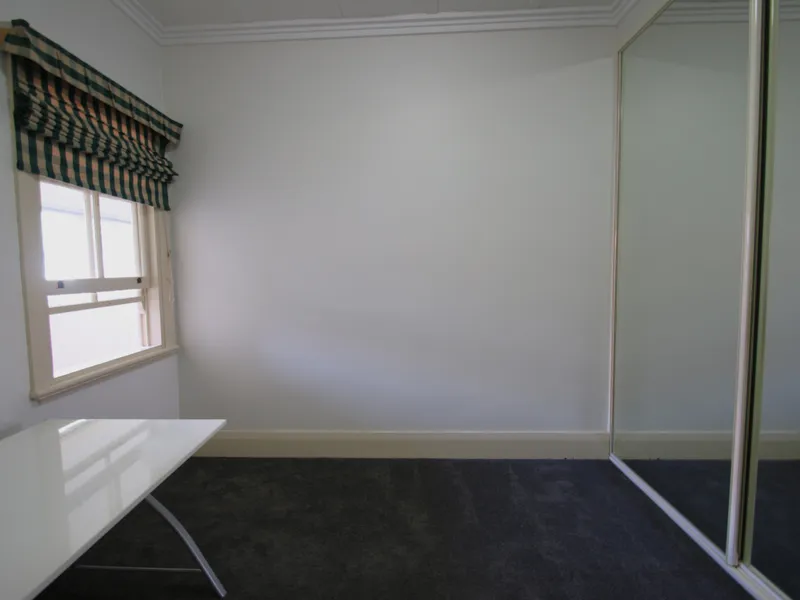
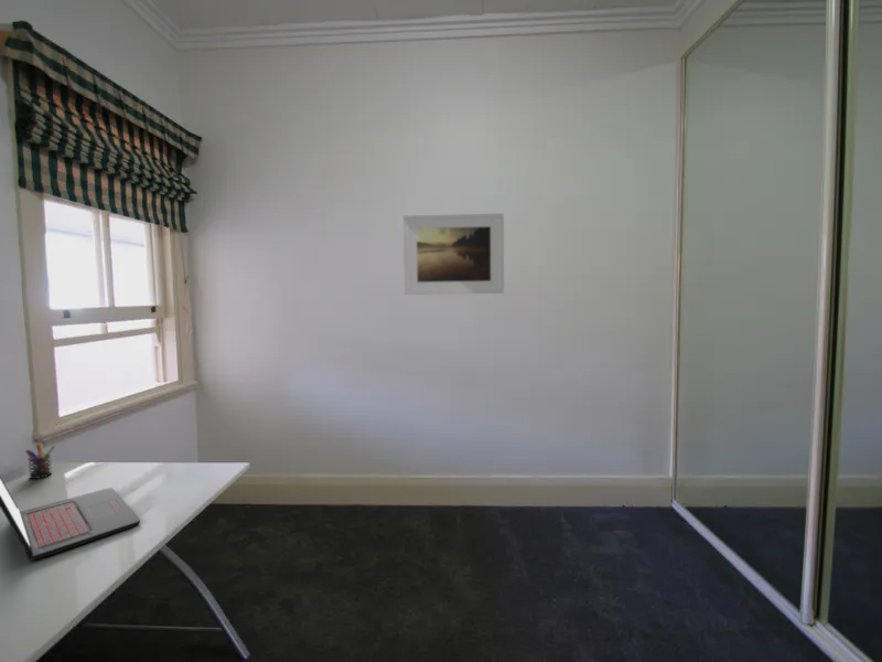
+ pen holder [24,442,56,480]
+ laptop [0,476,141,562]
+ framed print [402,213,505,296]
